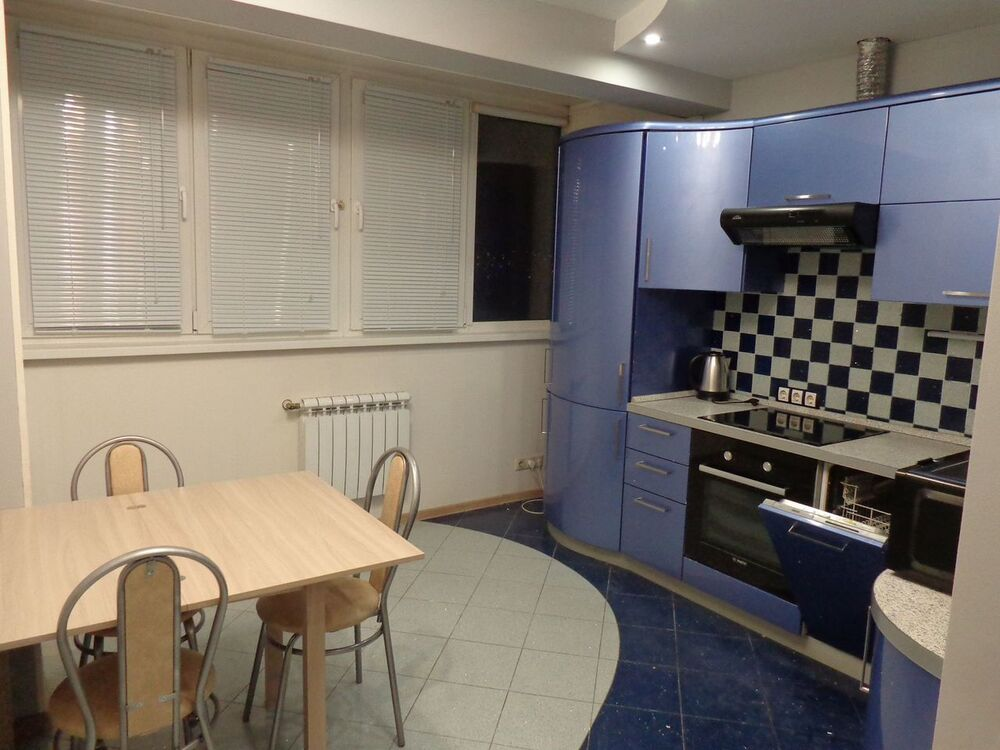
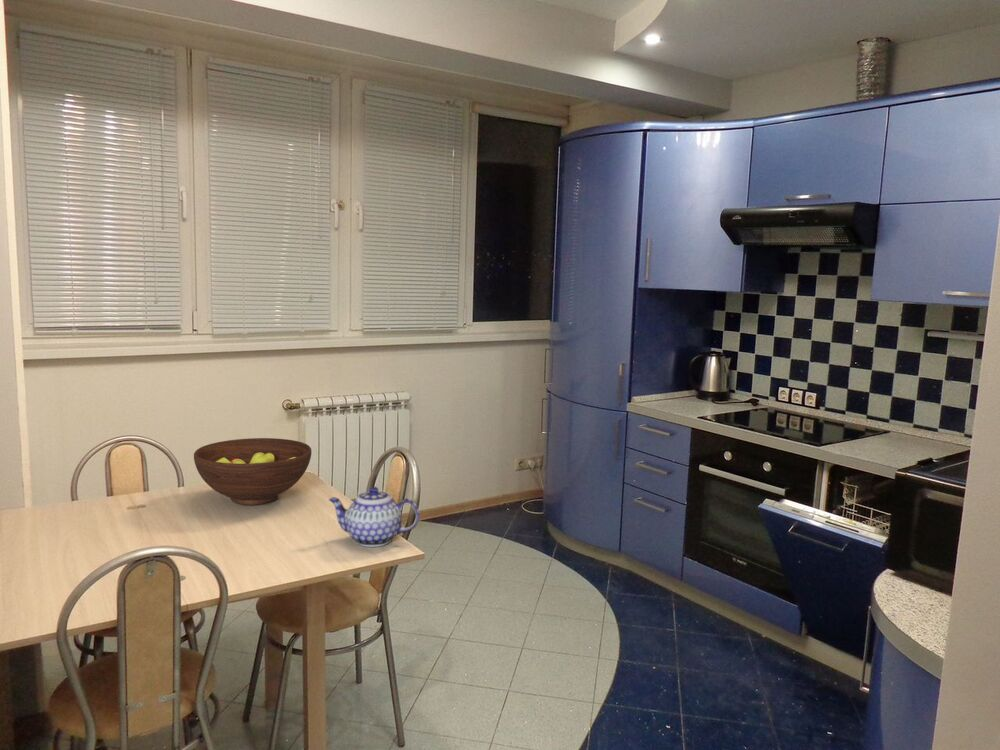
+ teapot [328,486,420,548]
+ fruit bowl [193,437,312,506]
